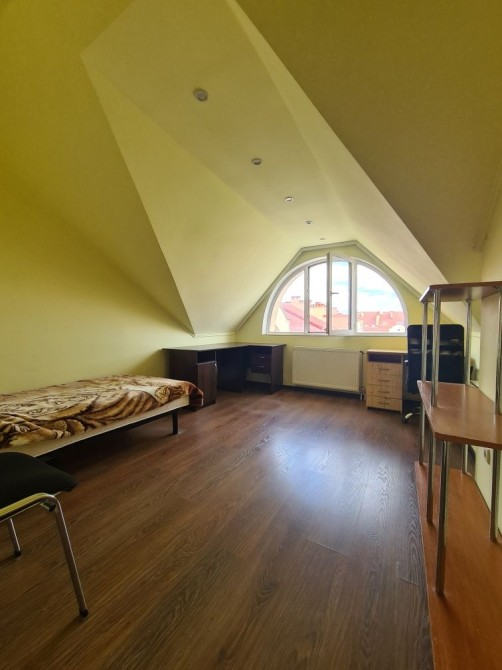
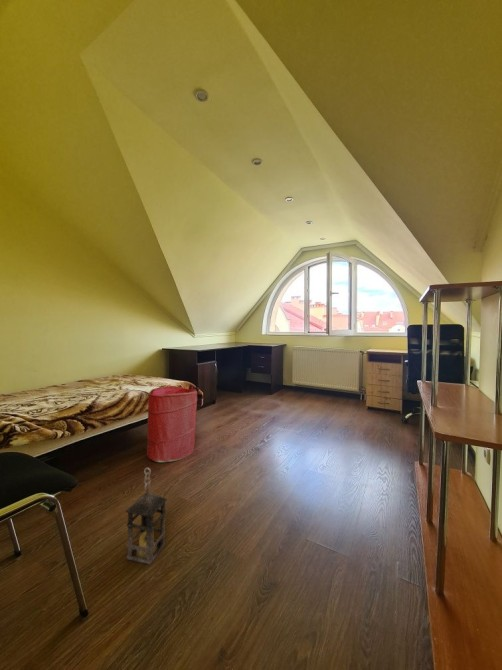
+ lantern [125,467,168,566]
+ laundry hamper [146,385,198,463]
